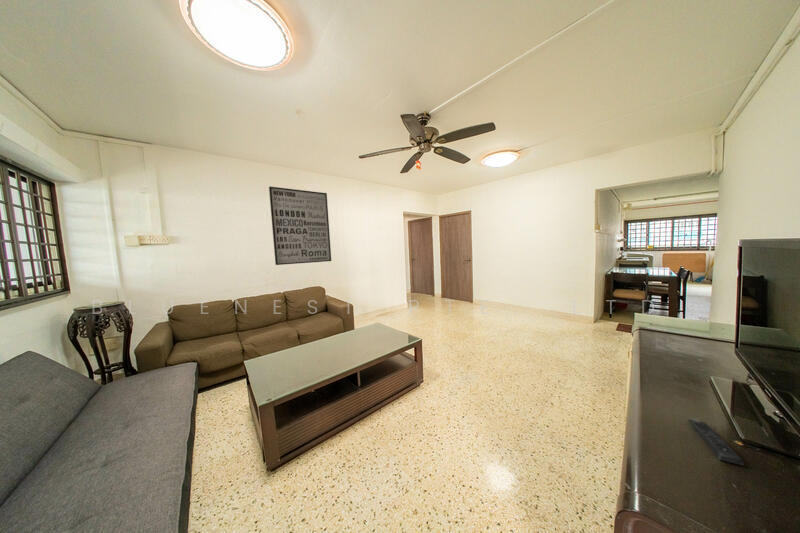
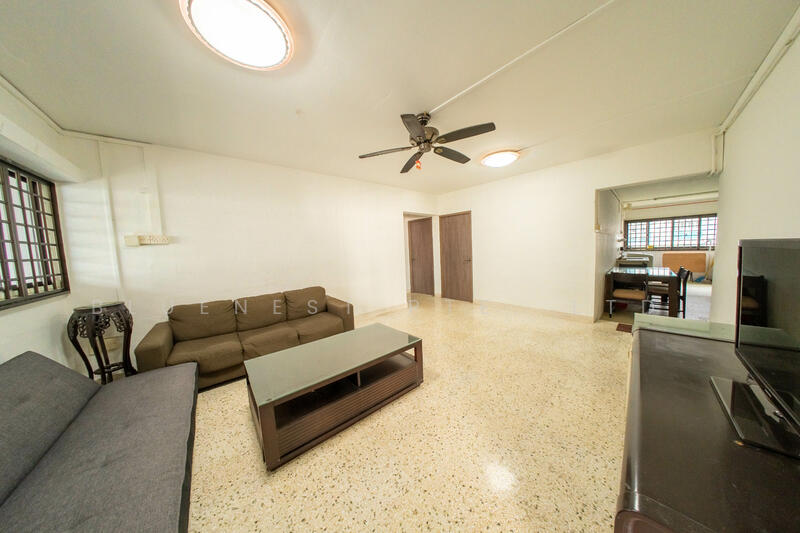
- wall art [268,186,332,266]
- remote control [687,418,745,466]
